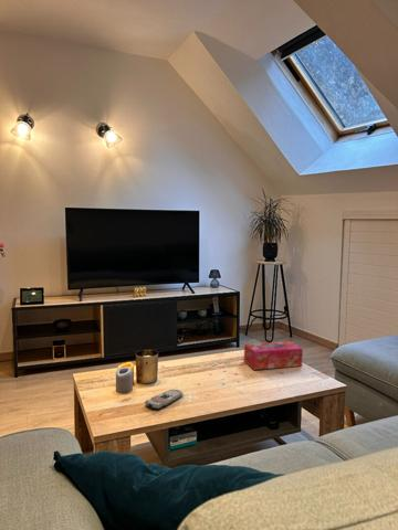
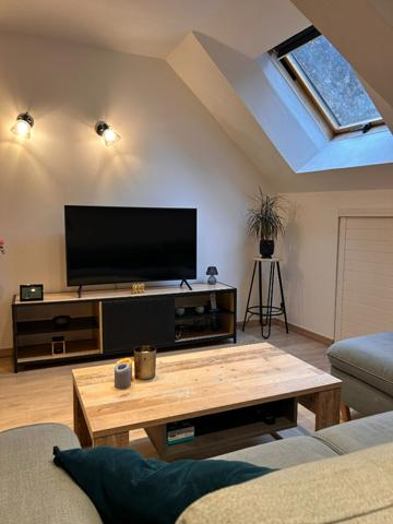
- remote control [144,389,184,411]
- tissue box [243,340,304,371]
